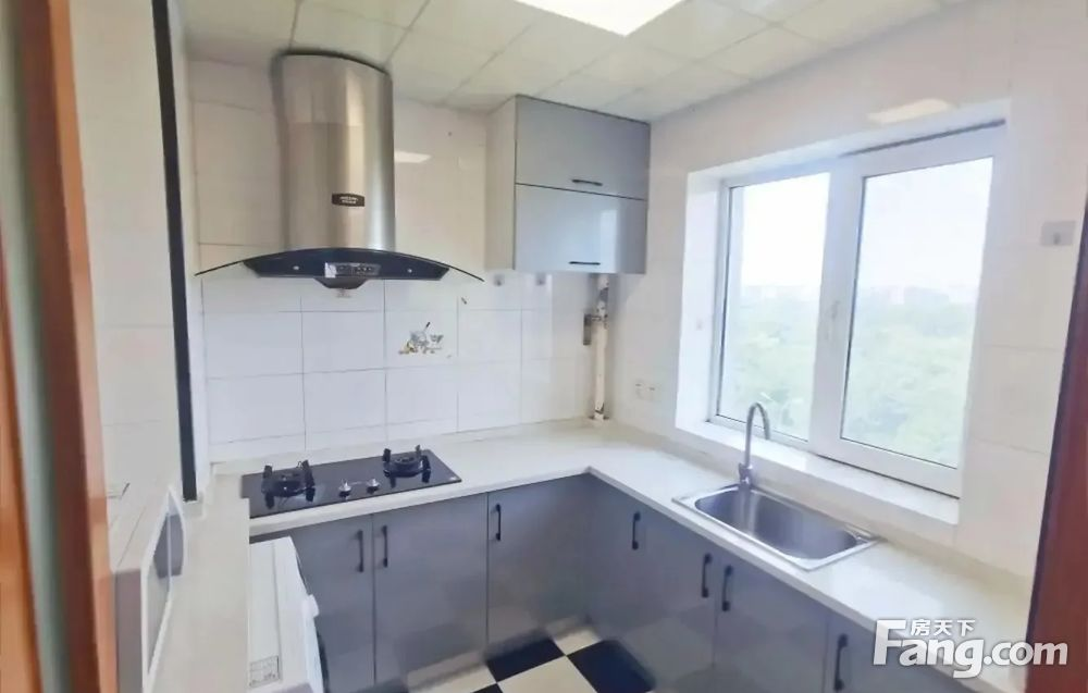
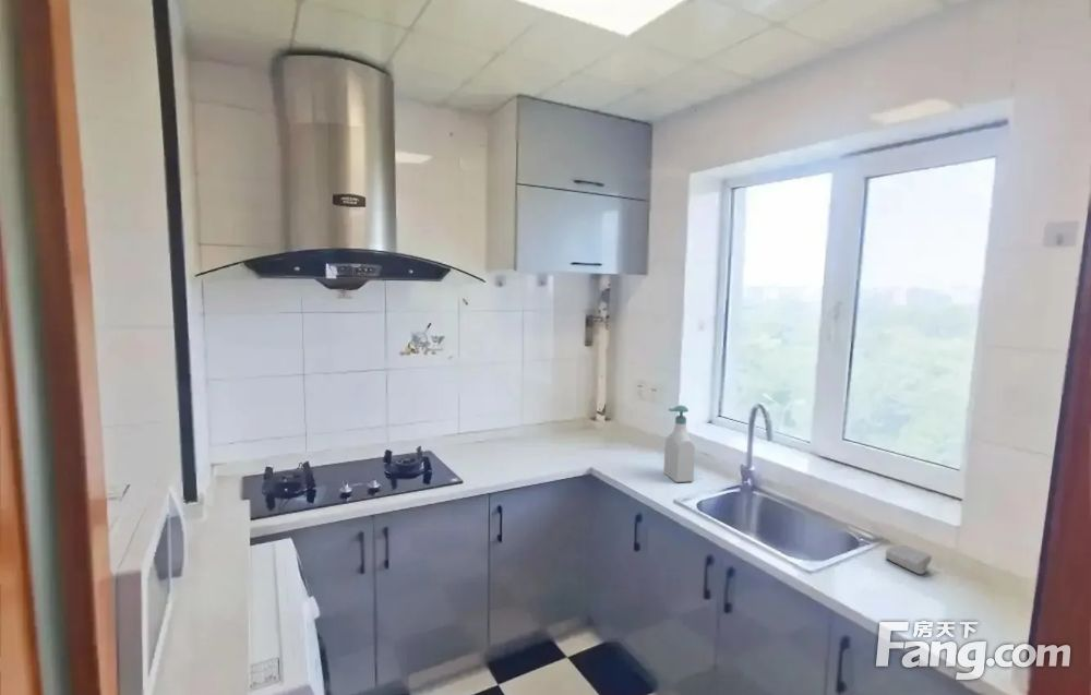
+ soap bottle [663,405,696,483]
+ soap bar [884,543,933,575]
